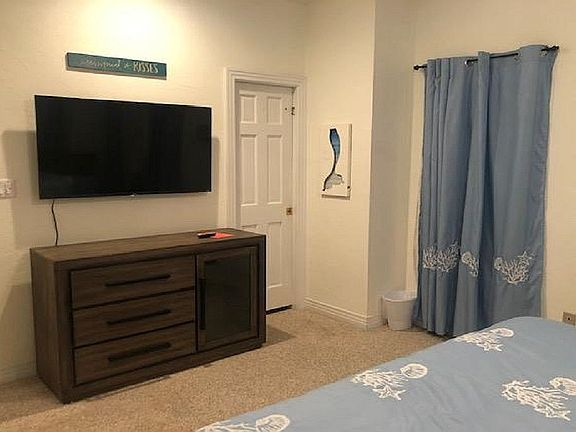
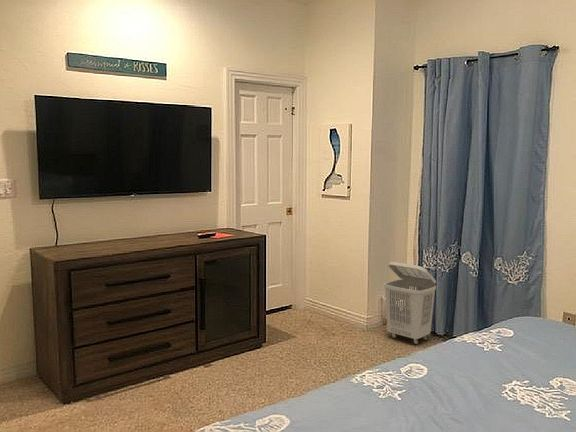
+ laundry basket [383,261,437,345]
